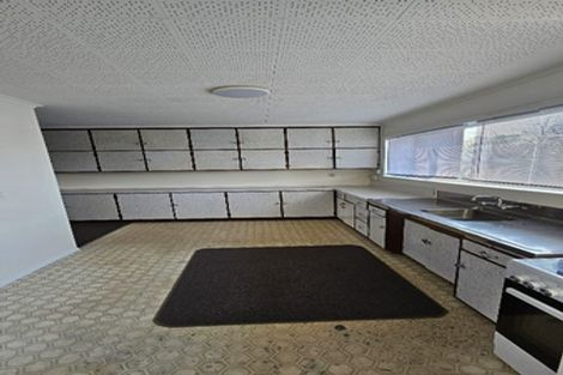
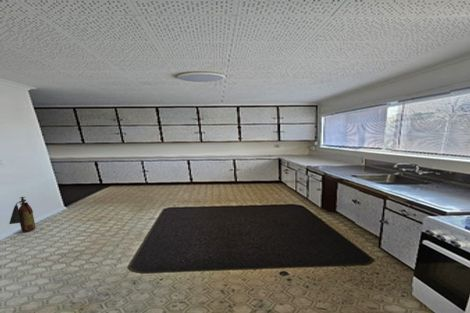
+ fire extinguisher [8,196,36,233]
